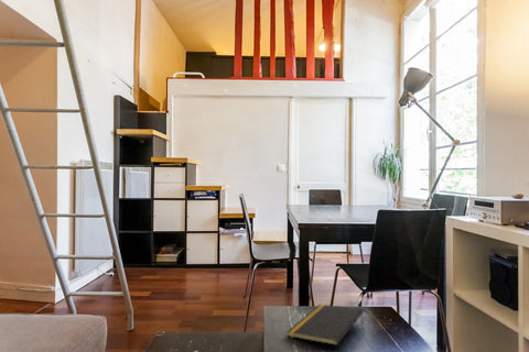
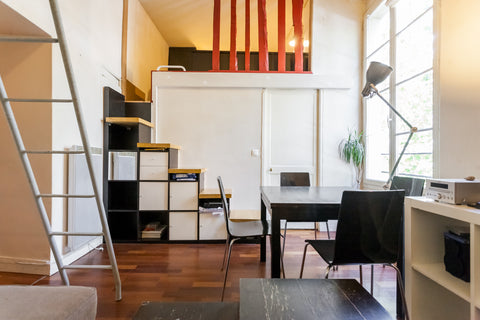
- notepad [285,304,365,346]
